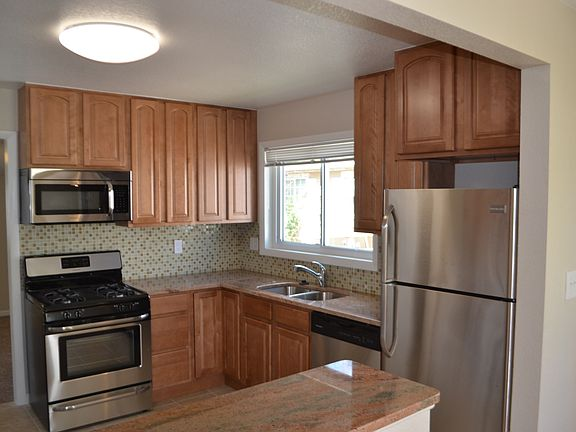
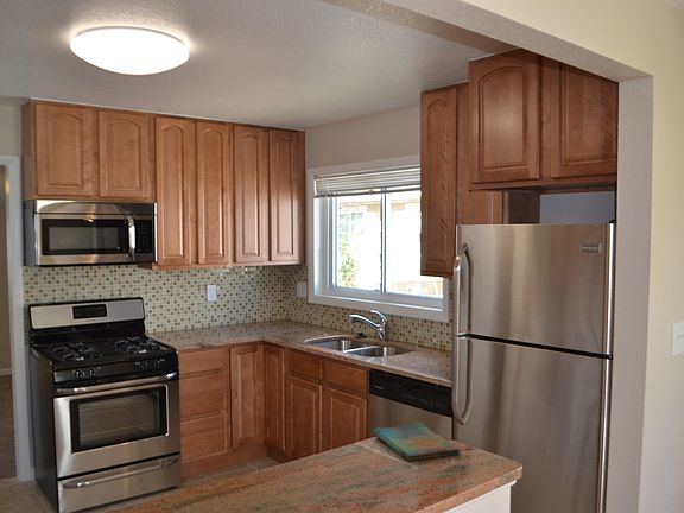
+ dish towel [373,422,461,462]
